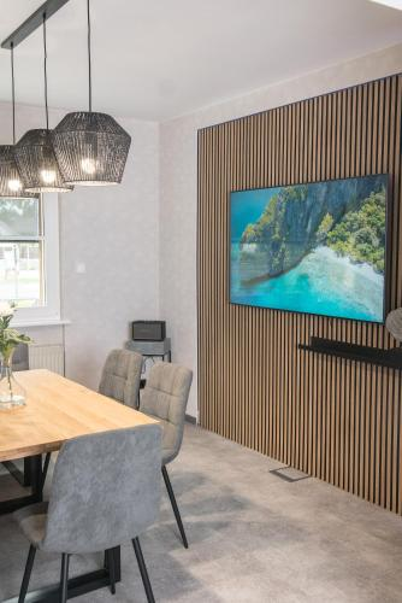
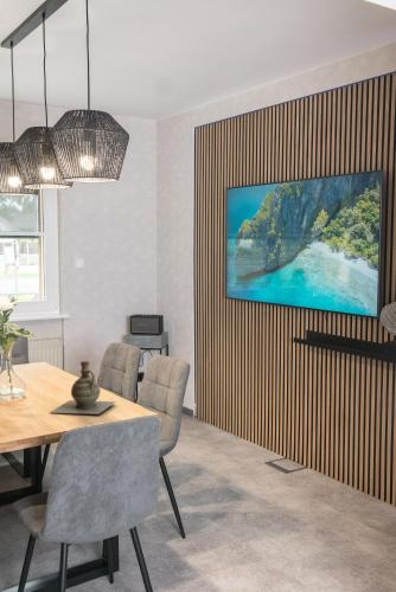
+ ceramic jug [50,360,116,416]
